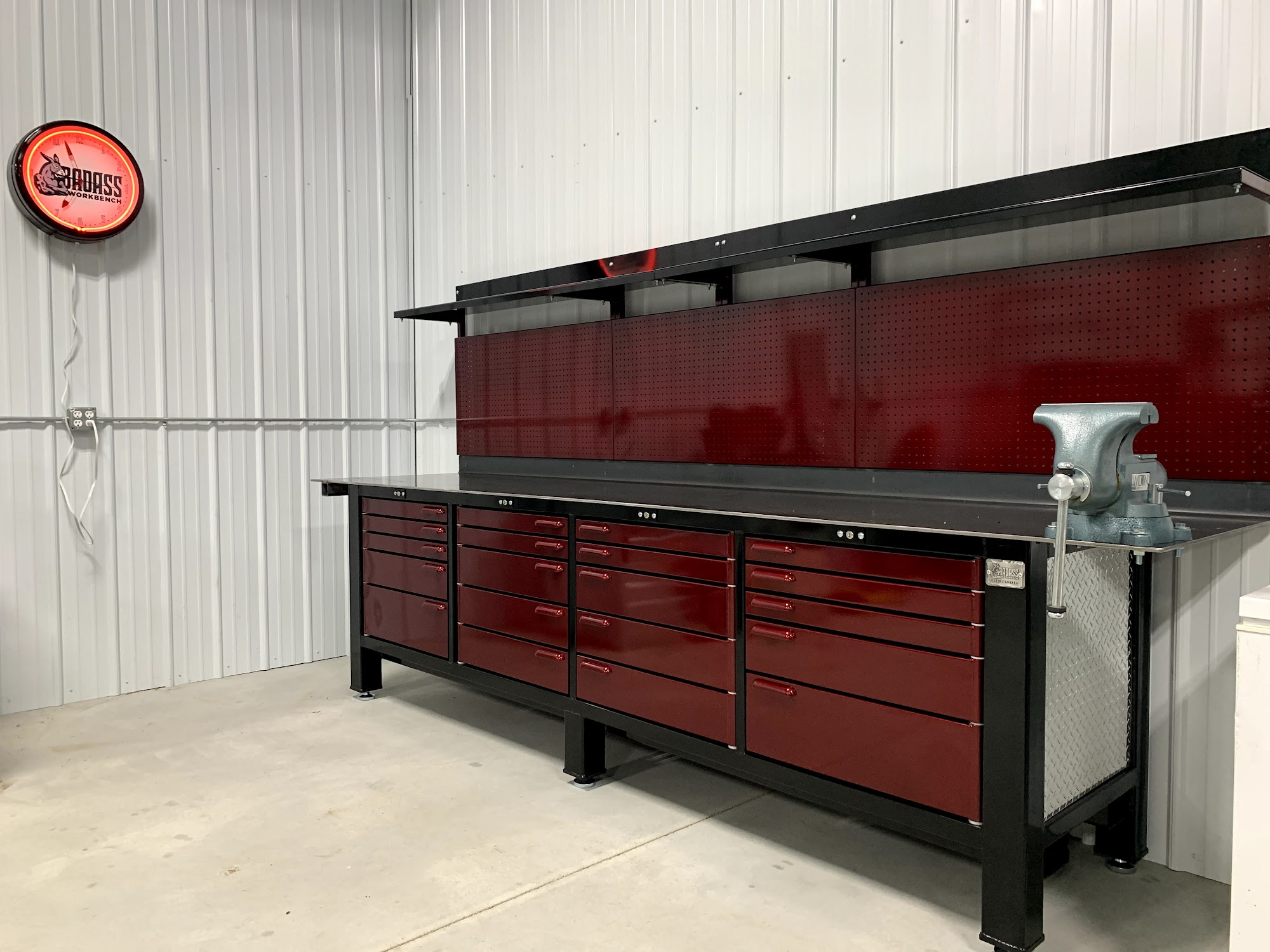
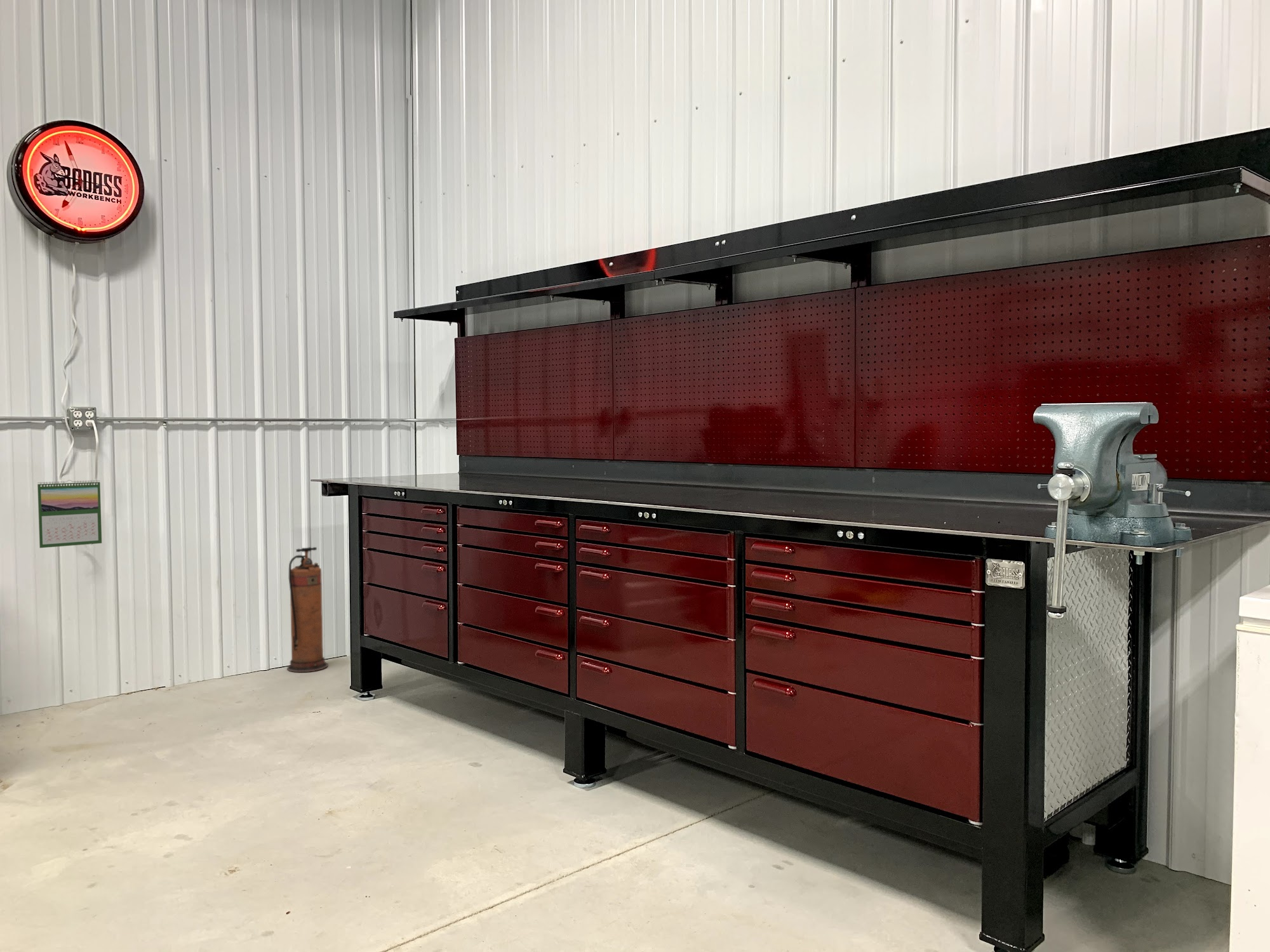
+ calendar [37,479,102,548]
+ fire extinguisher [286,546,328,673]
